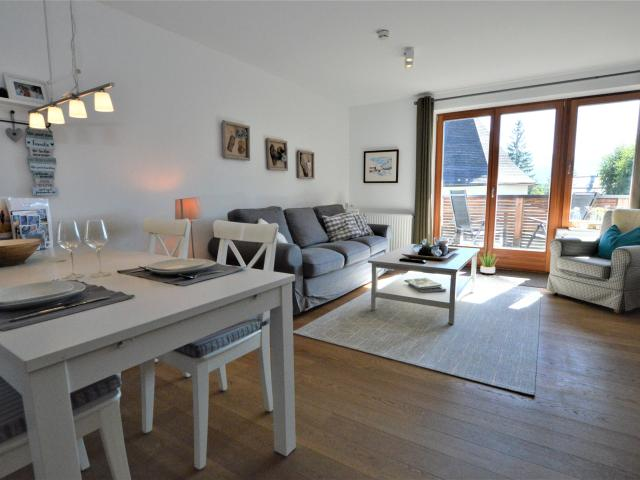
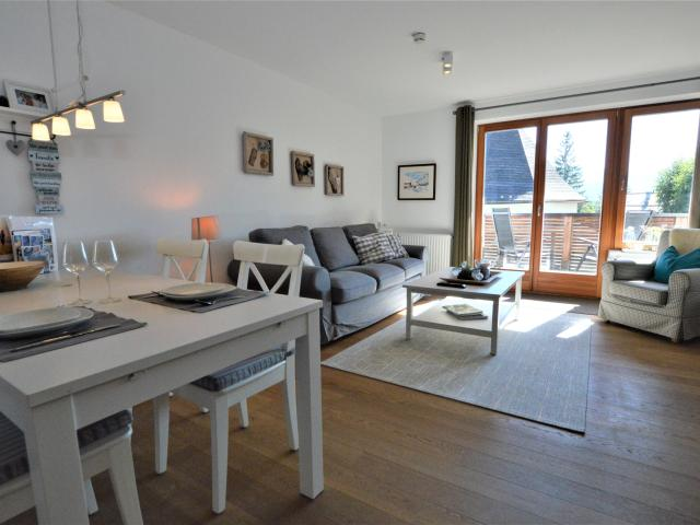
- potted plant [477,249,498,275]
